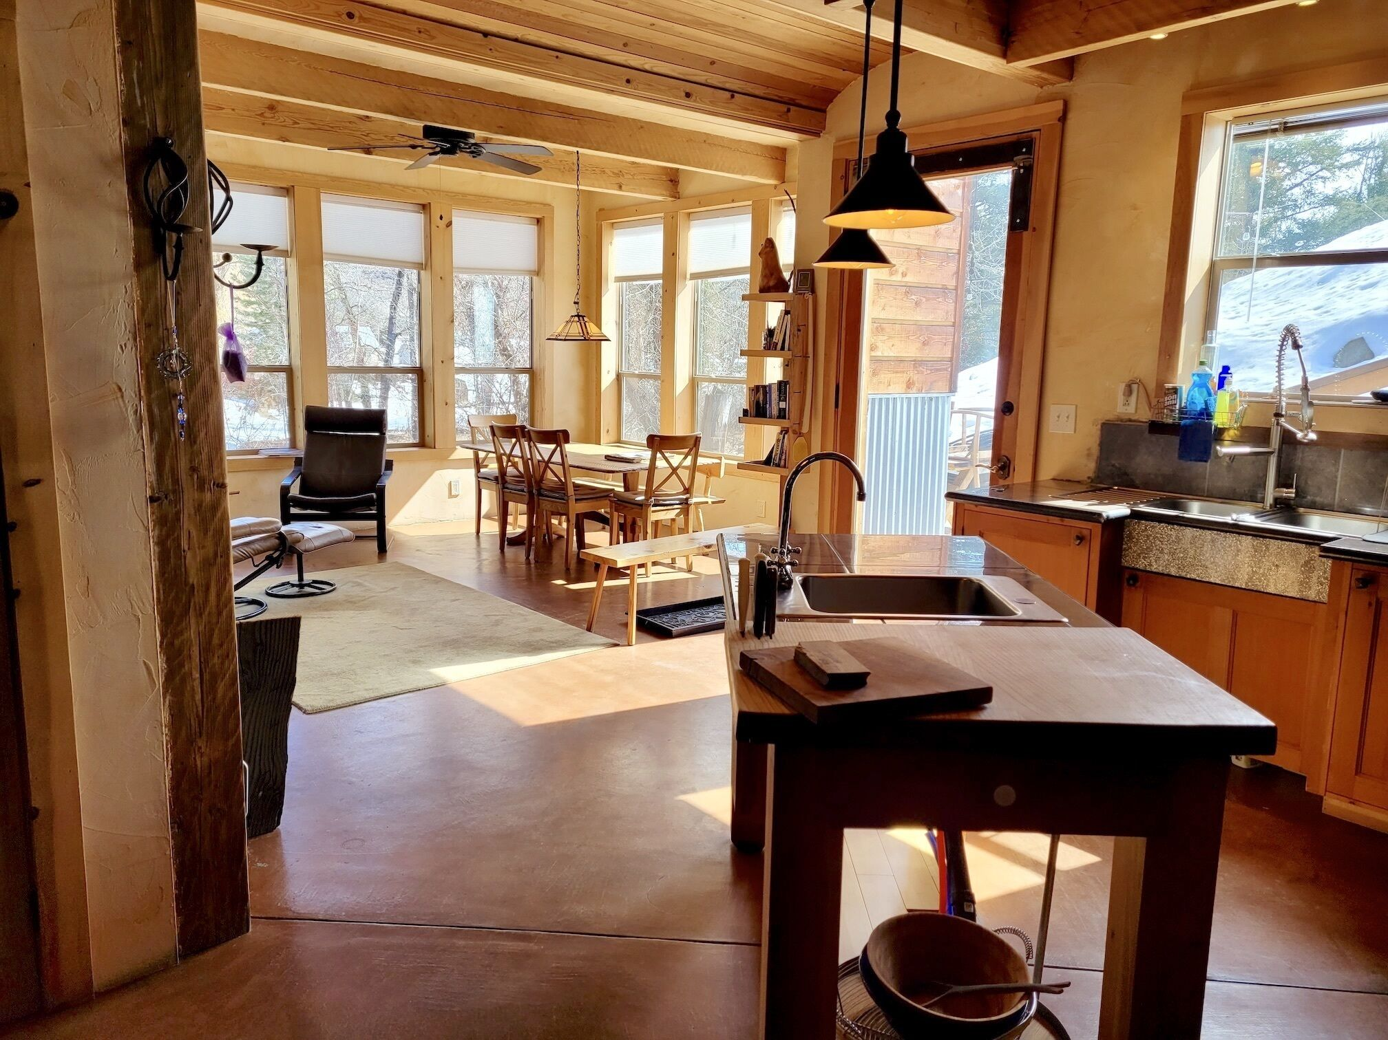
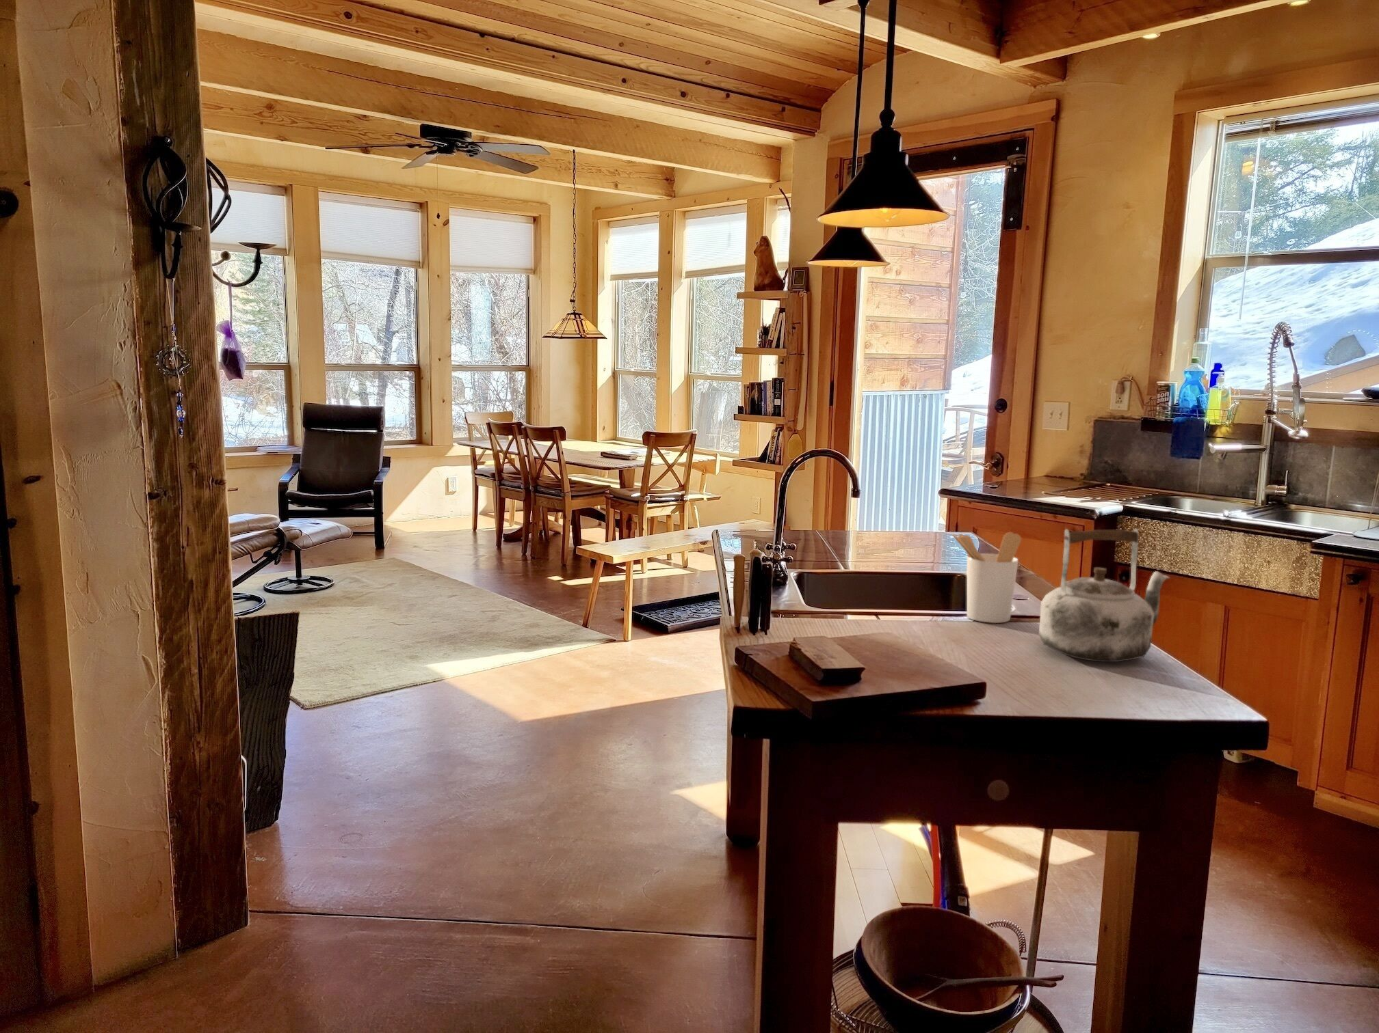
+ kettle [1038,527,1171,663]
+ utensil holder [949,532,1022,624]
